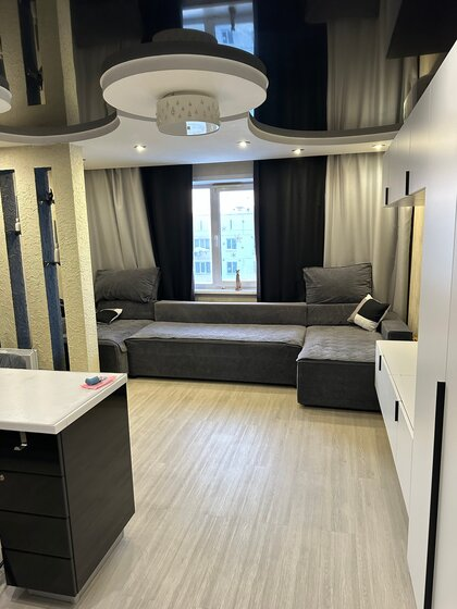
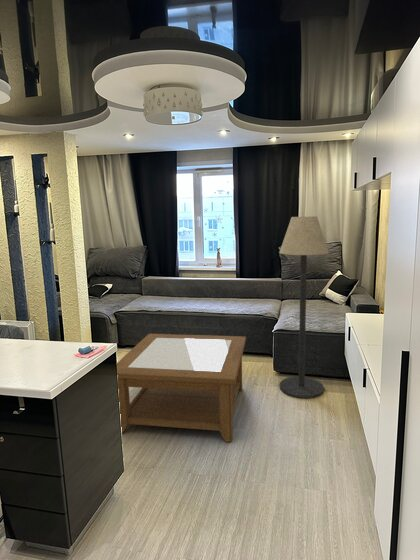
+ coffee table [116,333,247,443]
+ floor lamp [278,215,330,399]
